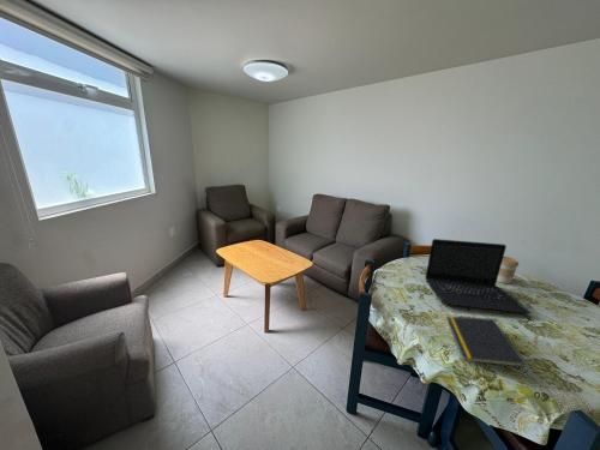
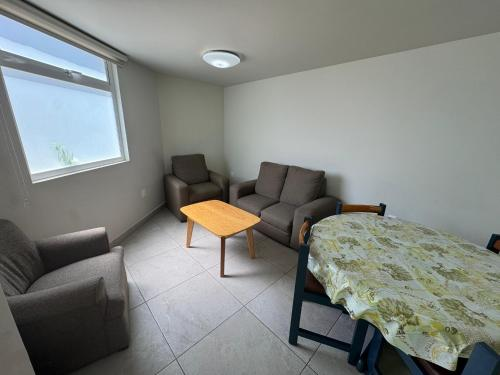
- laptop [424,238,532,316]
- coffee cup [497,256,520,284]
- notepad [445,316,527,368]
